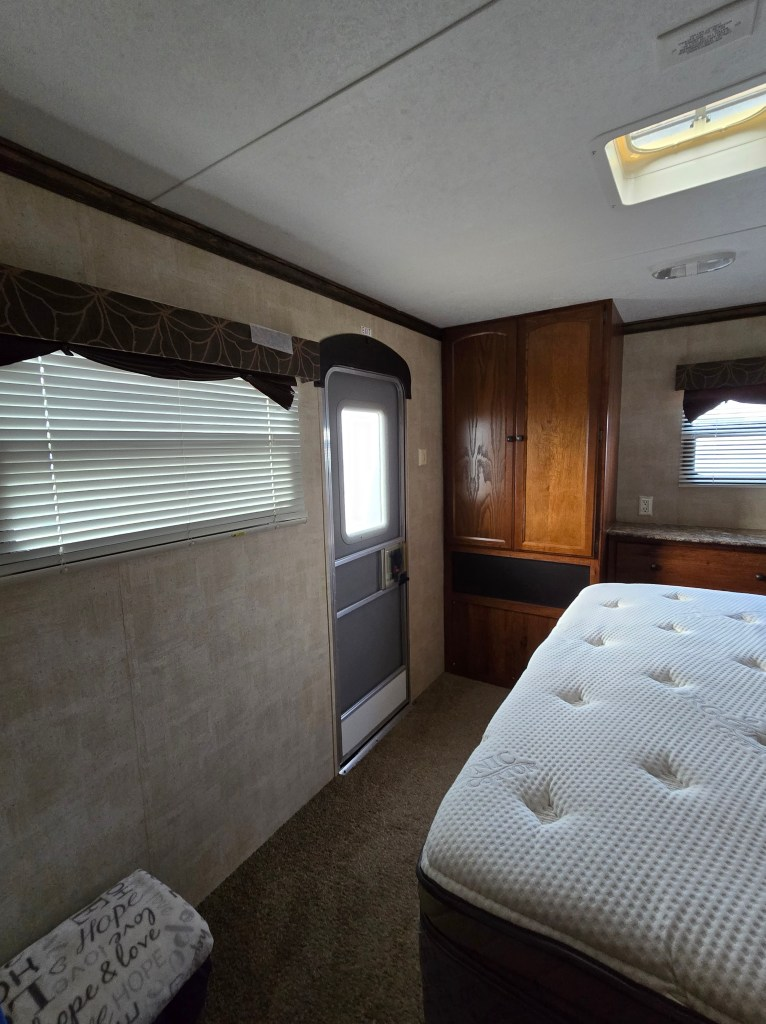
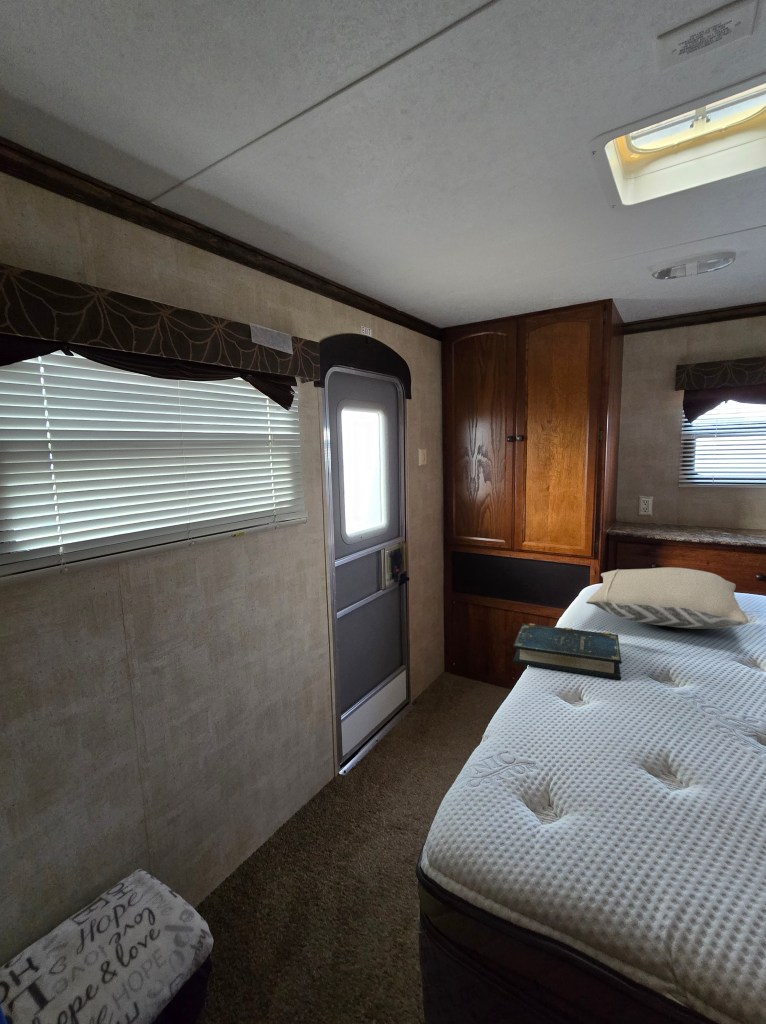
+ book [512,622,622,681]
+ pillow [585,566,749,630]
